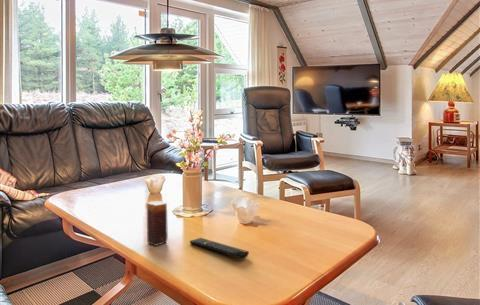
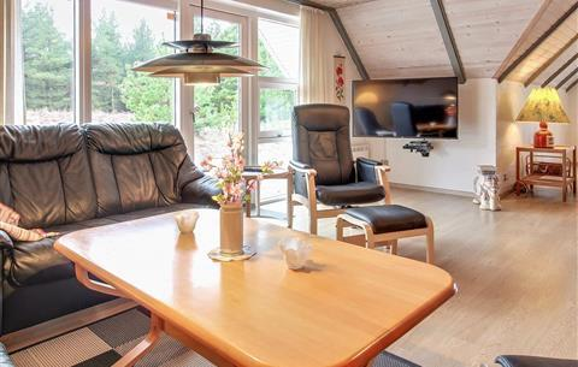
- candle [146,200,169,247]
- remote control [189,237,250,260]
